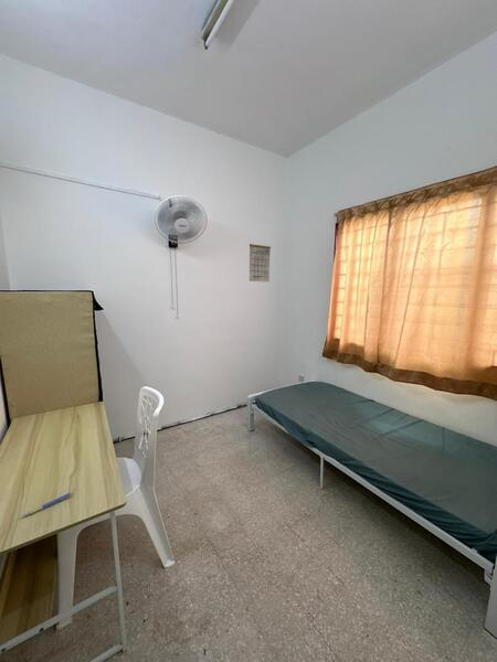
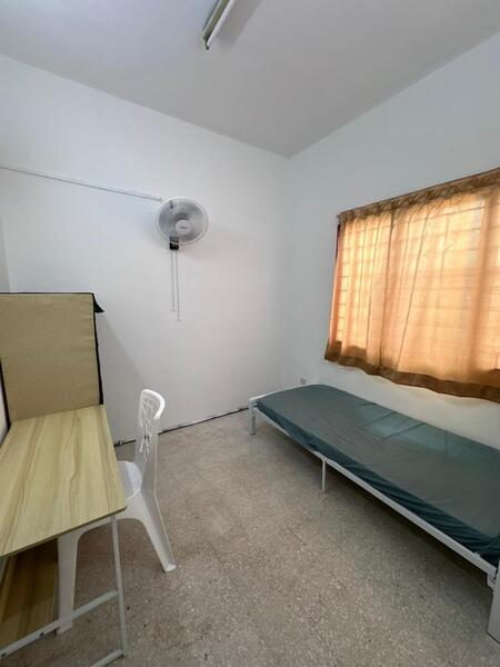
- calendar [248,243,272,282]
- pen [21,491,75,517]
